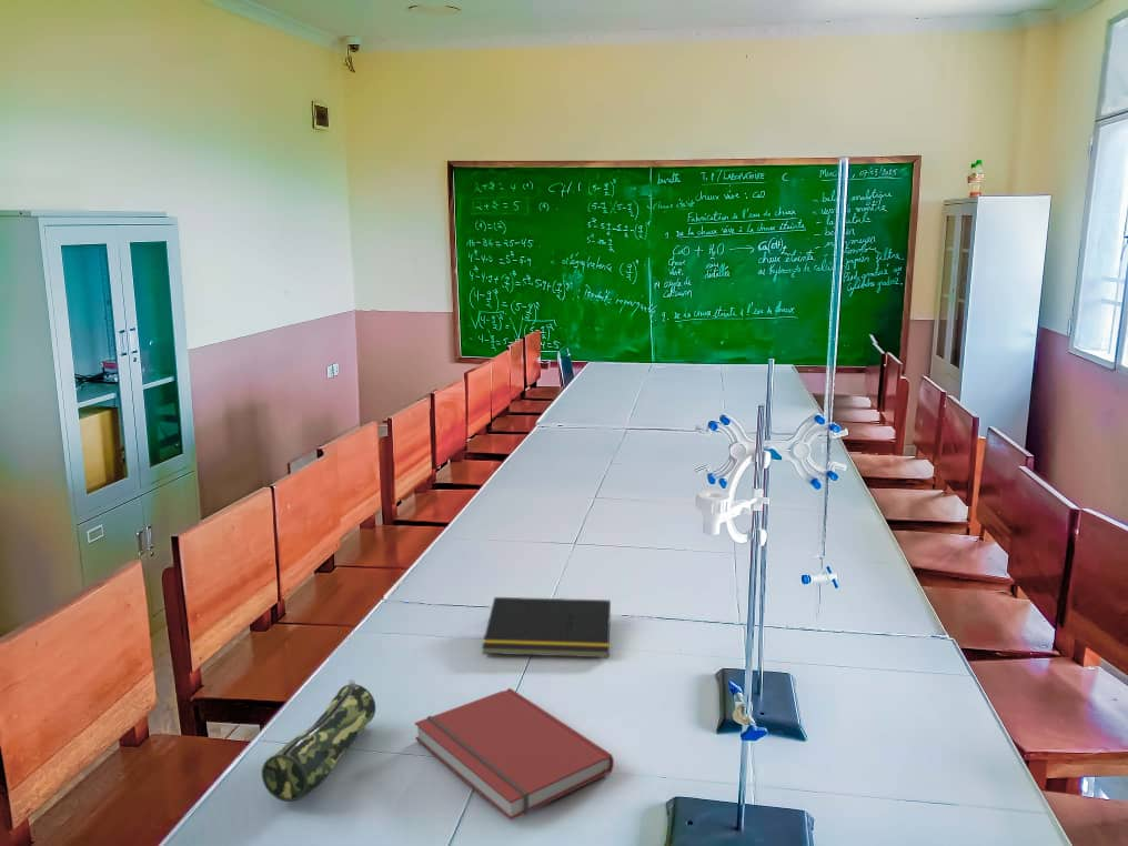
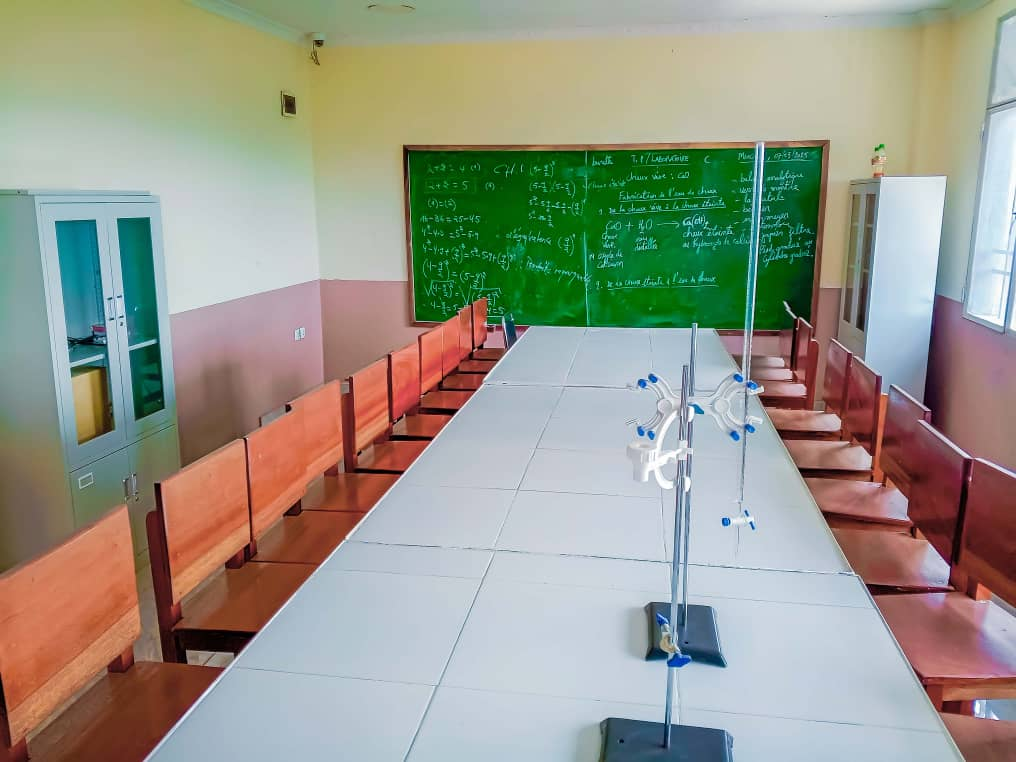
- pencil case [261,679,376,803]
- book [414,687,615,822]
- notepad [481,596,612,658]
